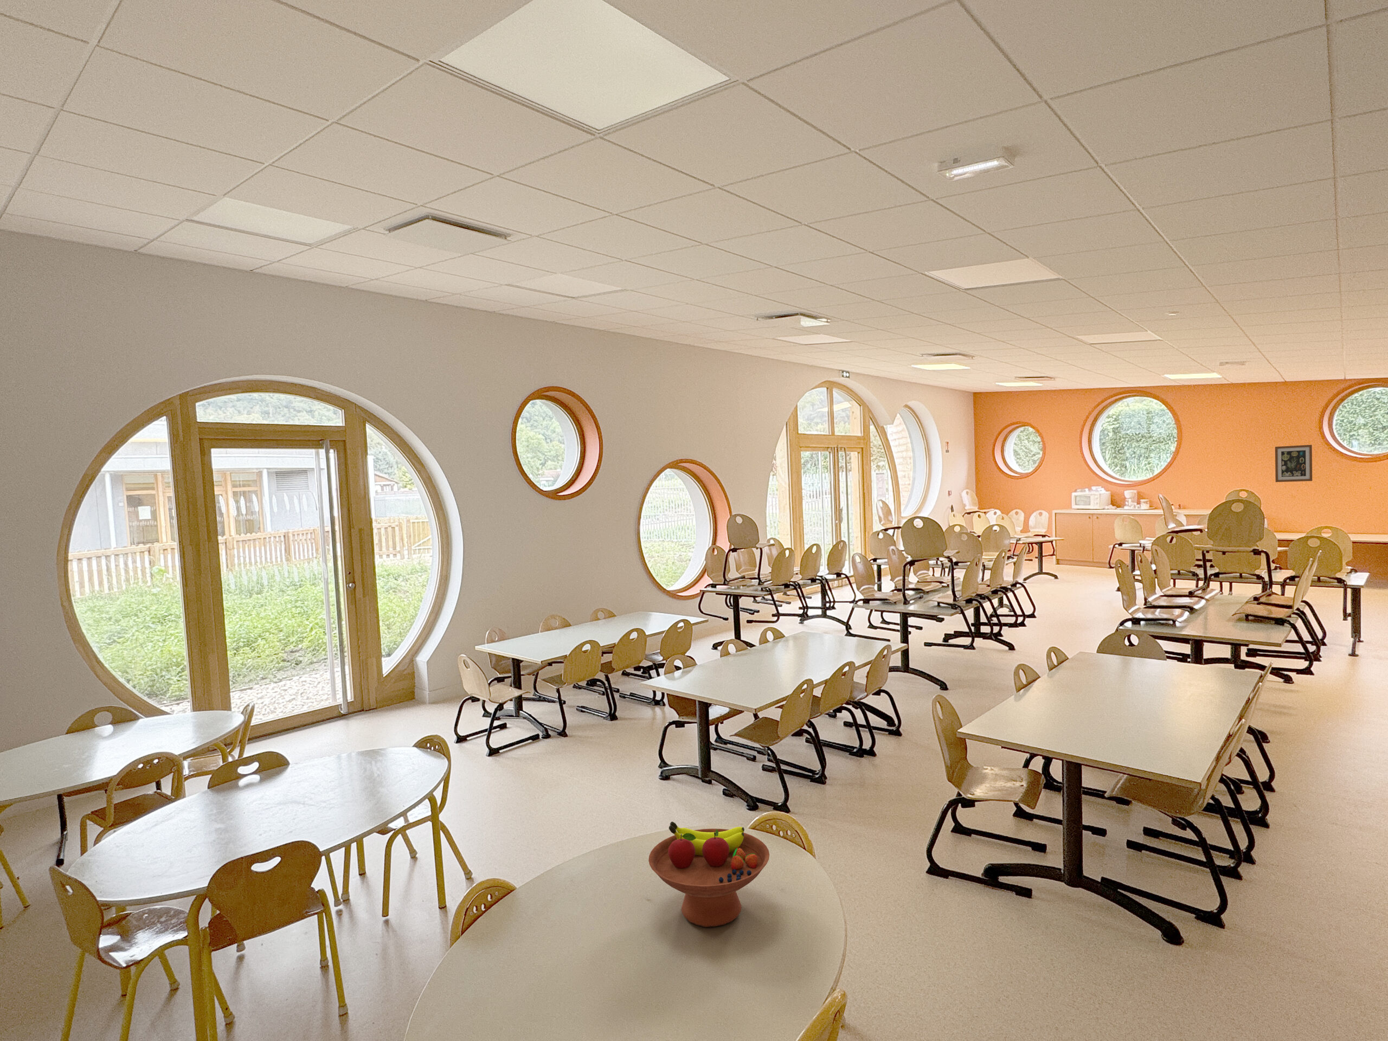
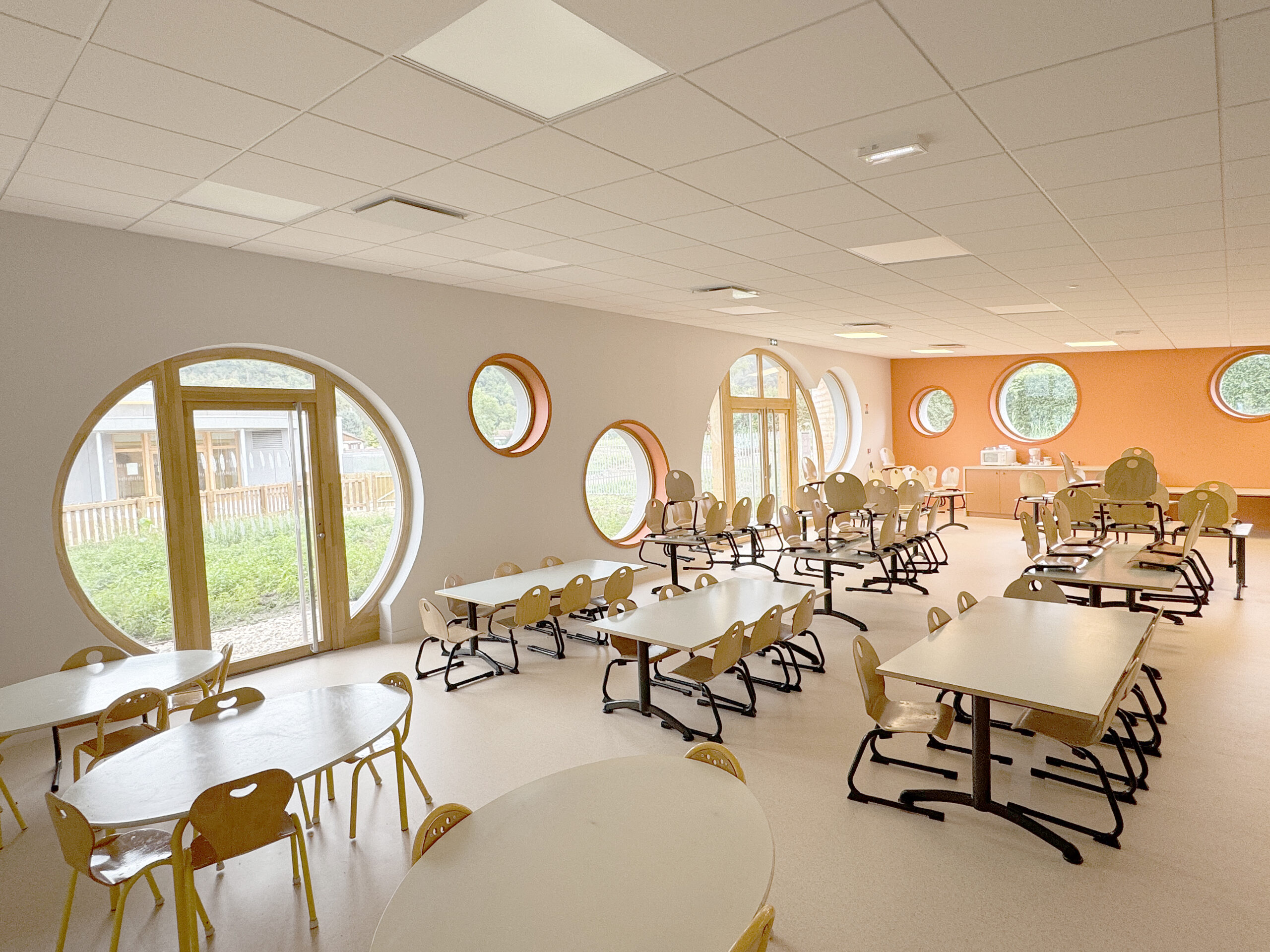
- fruit bowl [648,821,769,927]
- wall art [1274,444,1313,482]
